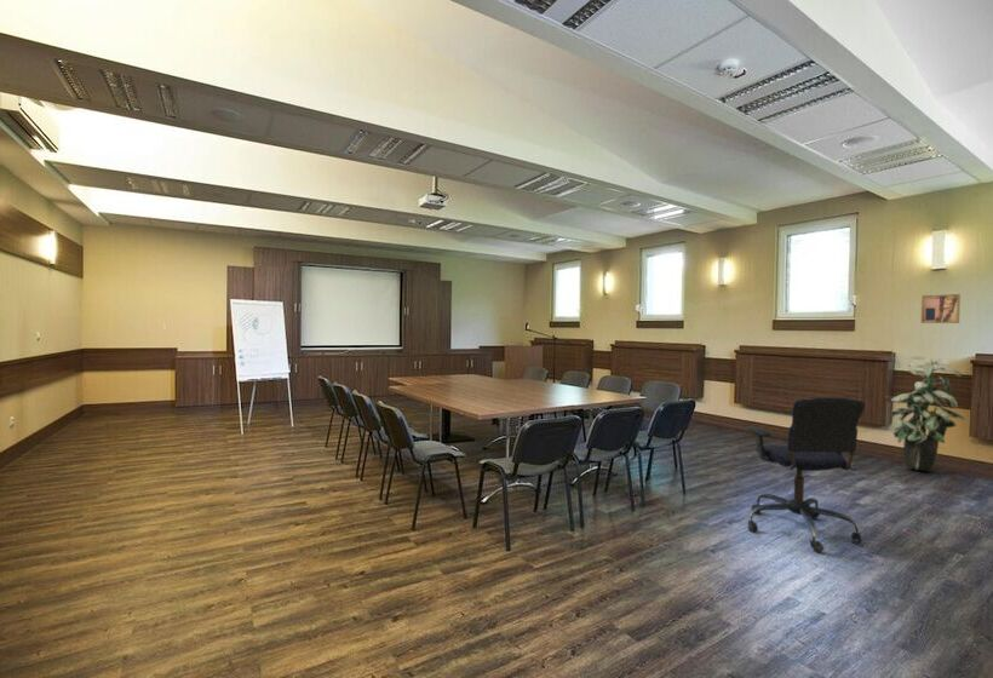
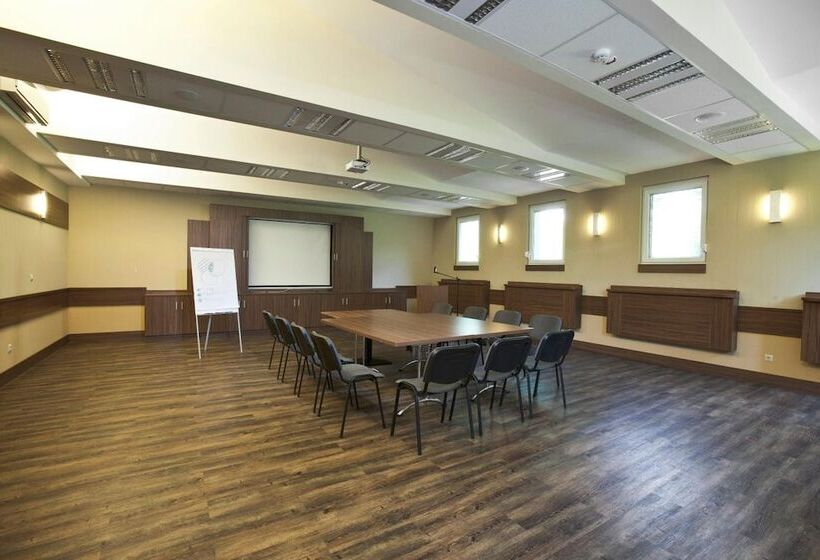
- office chair [745,396,866,553]
- wall art [920,293,962,324]
- indoor plant [884,355,966,473]
